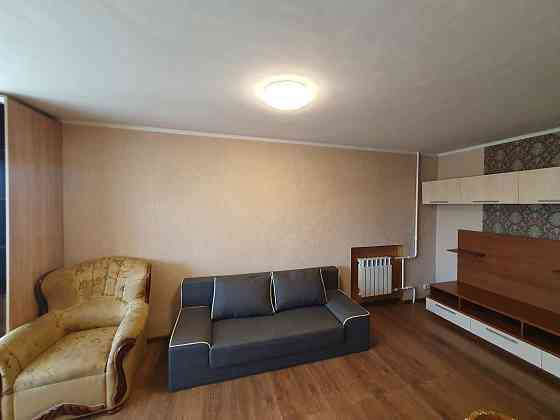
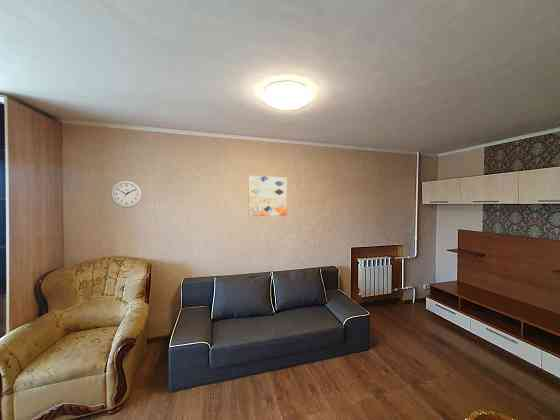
+ wall art [247,175,288,217]
+ wall clock [110,180,143,209]
